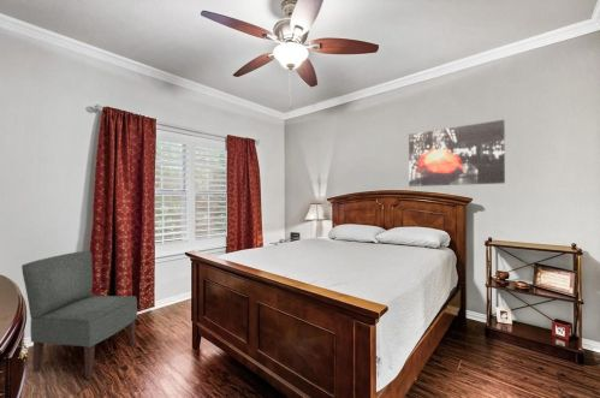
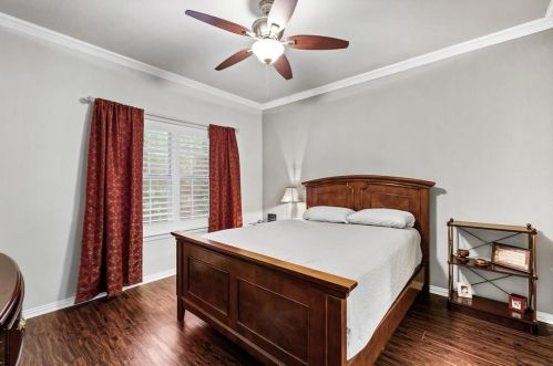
- wall art [408,119,506,188]
- chair [20,250,138,380]
